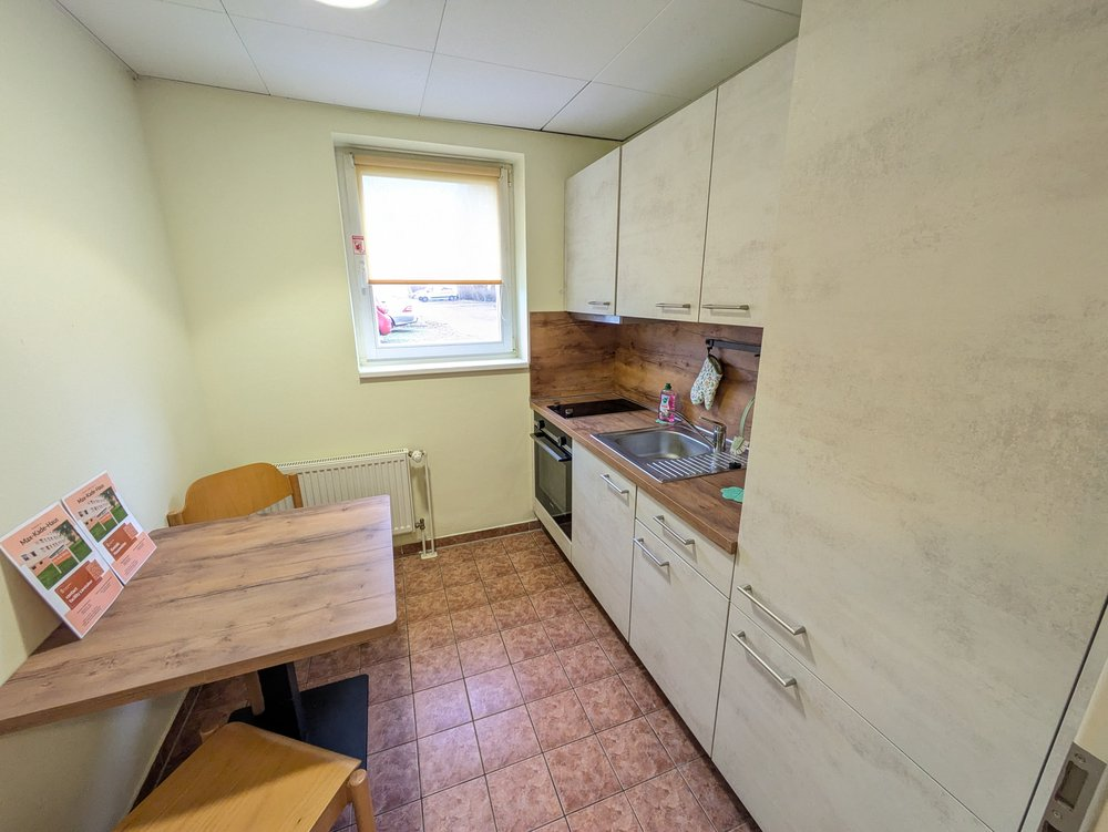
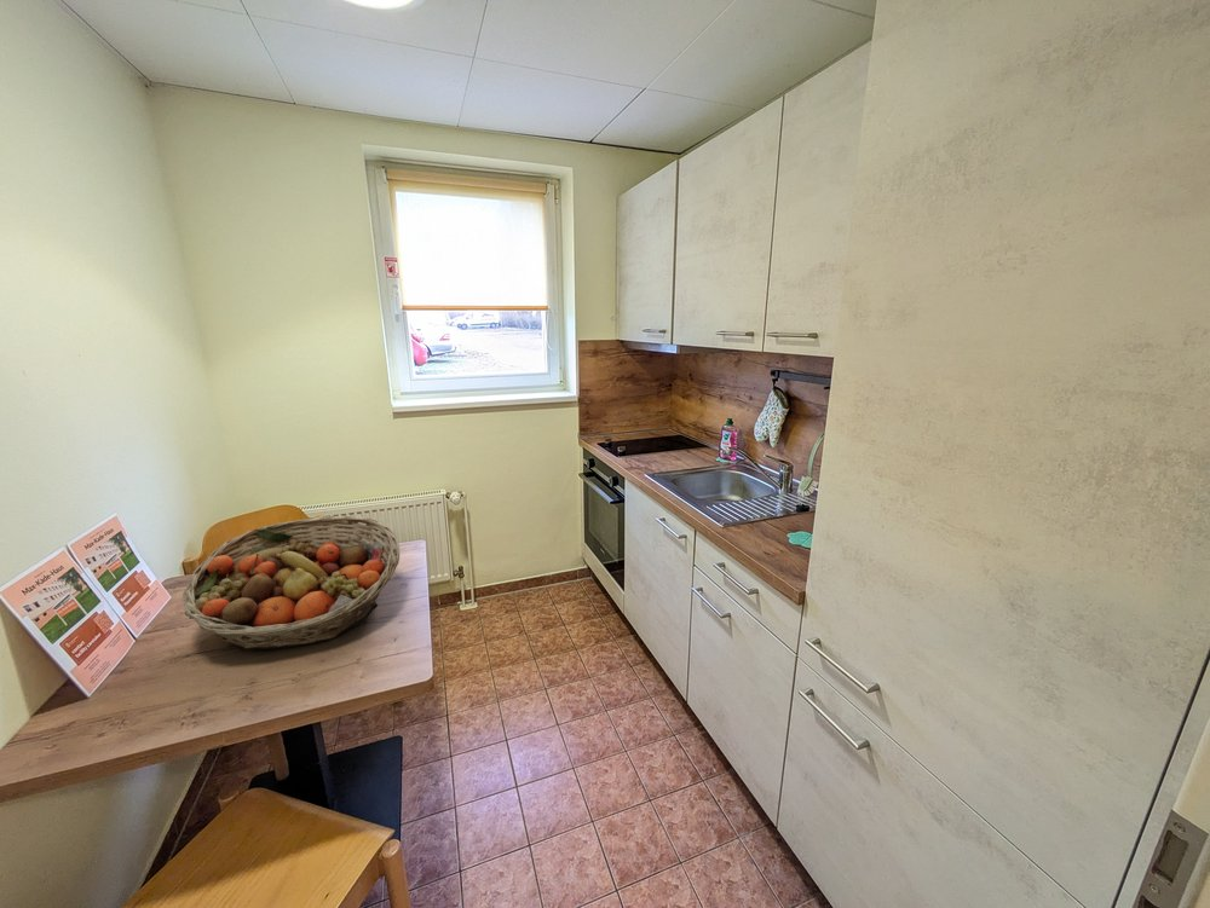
+ fruit basket [182,515,401,652]
